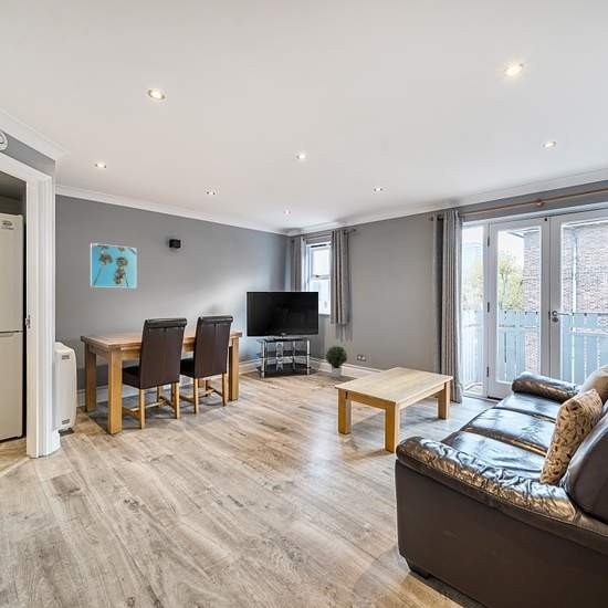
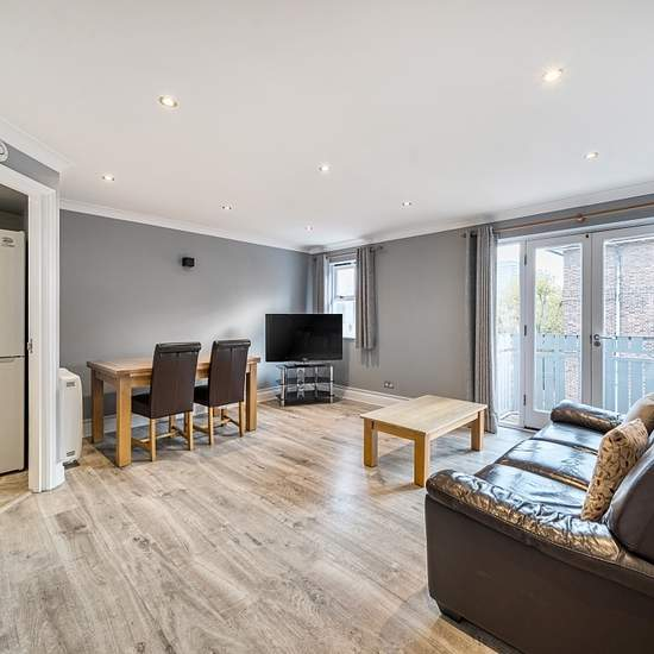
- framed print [90,242,137,289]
- potted plant [324,345,349,379]
